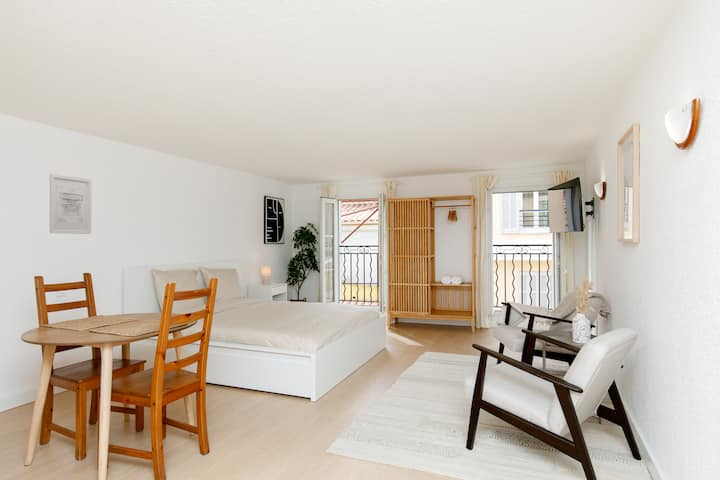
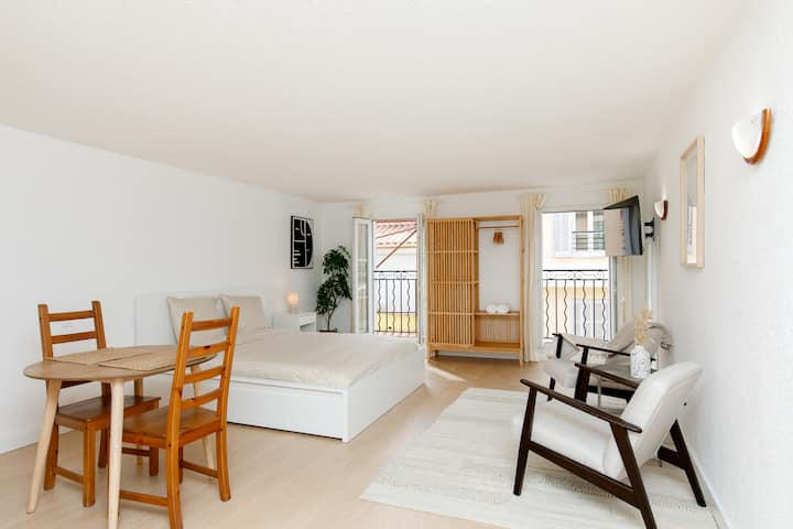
- wall art [49,173,92,235]
